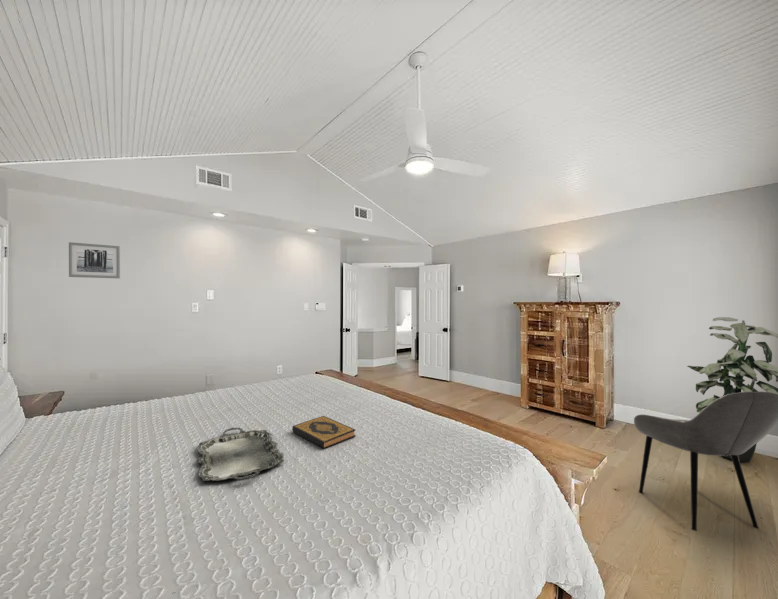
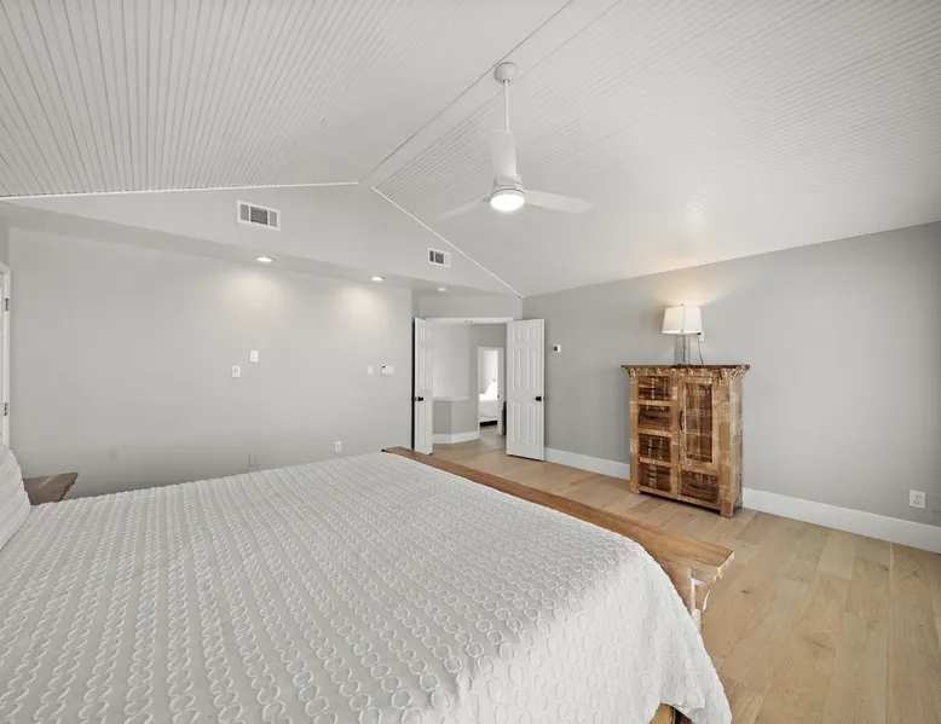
- serving tray [195,427,285,482]
- hardback book [291,415,357,449]
- armchair [633,391,778,532]
- indoor plant [686,316,778,463]
- wall art [68,241,121,279]
